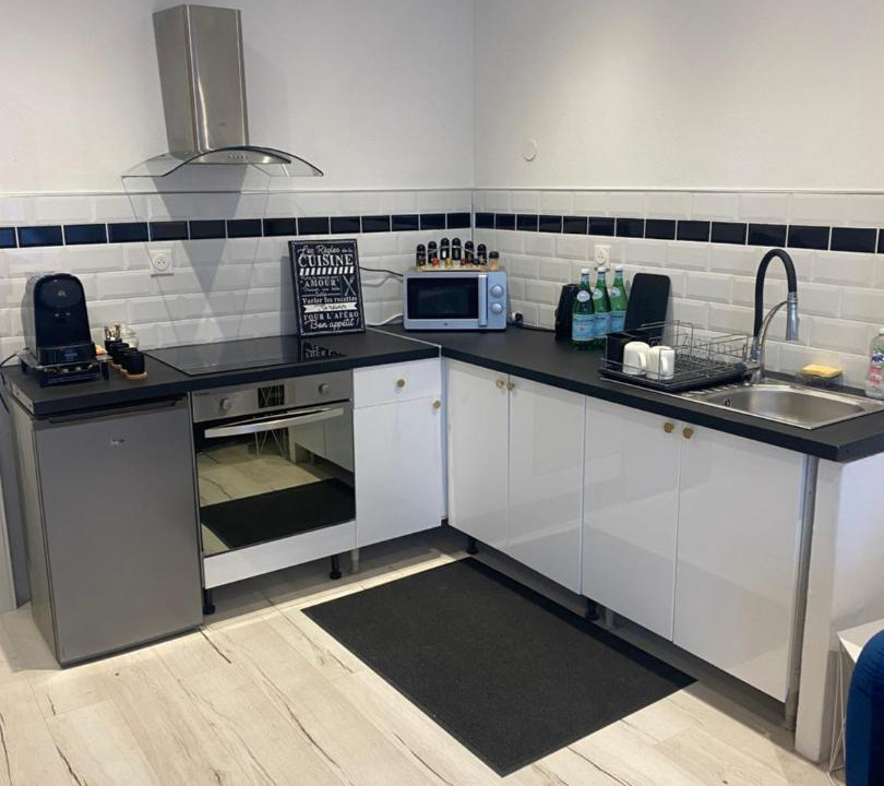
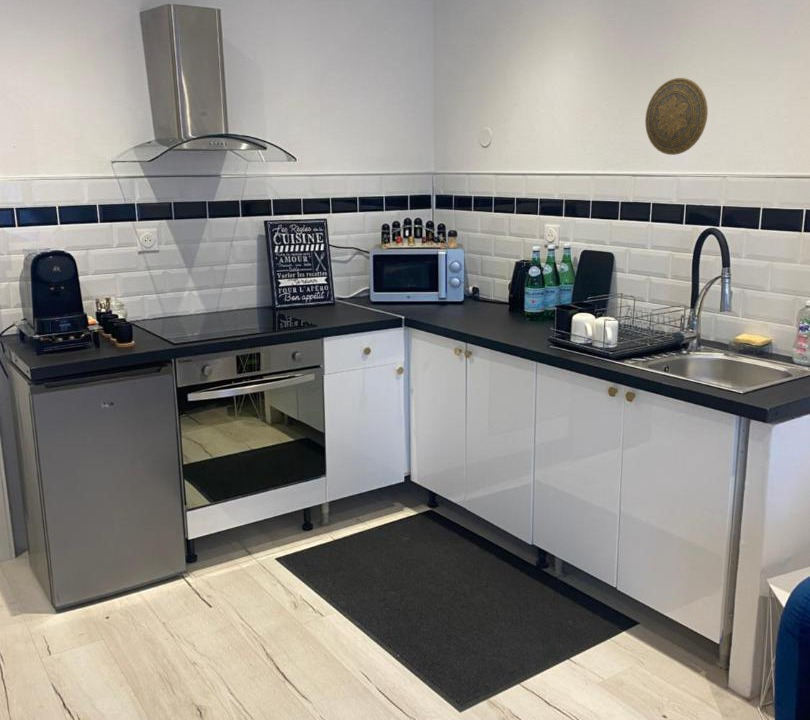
+ decorative plate [644,77,709,156]
